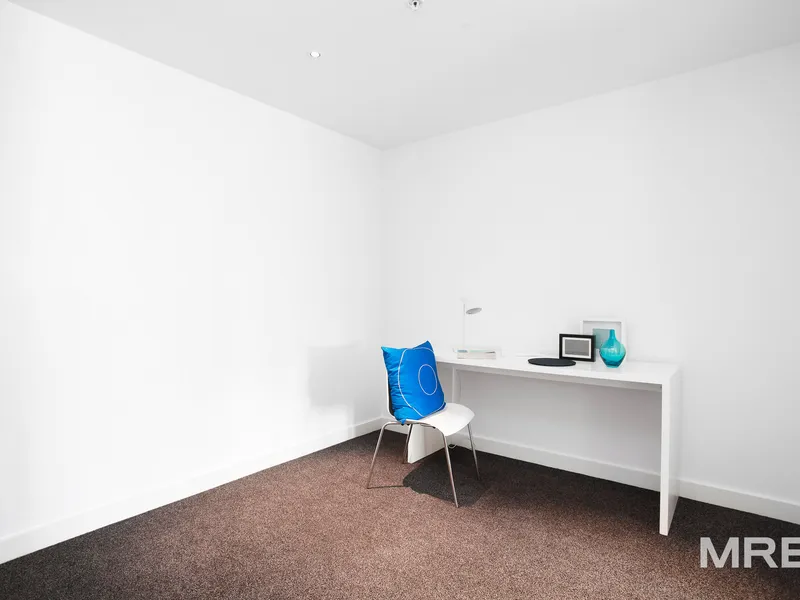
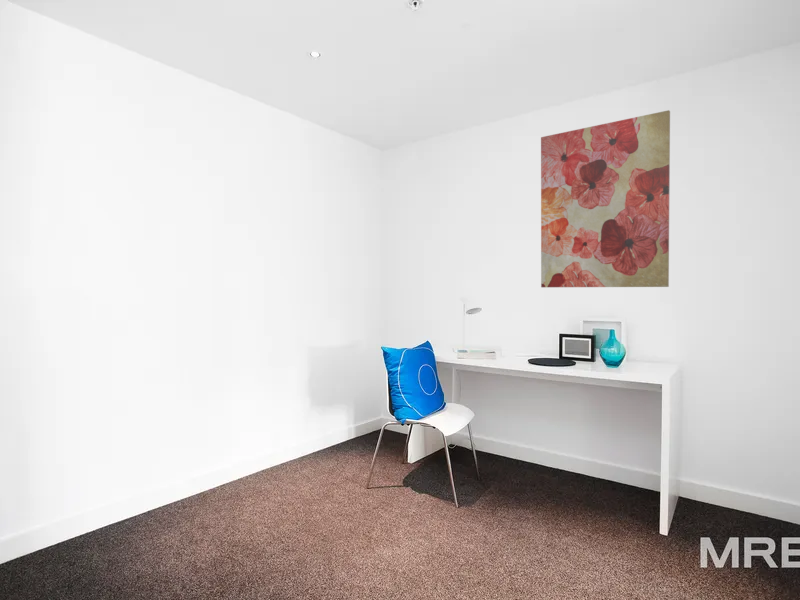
+ wall art [540,109,671,288]
